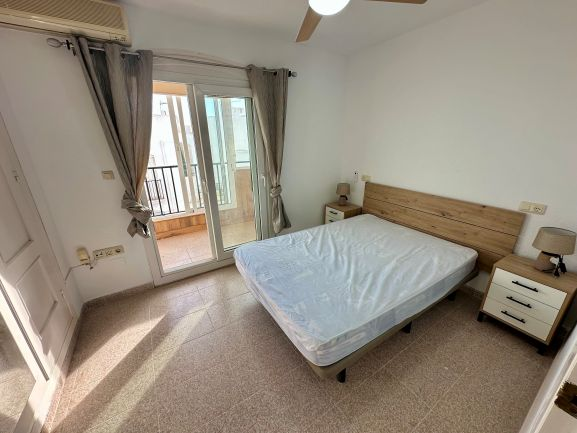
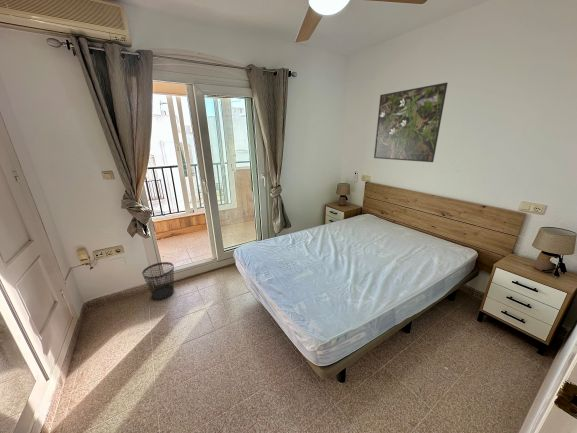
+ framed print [373,81,449,163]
+ wastebasket [141,261,175,300]
